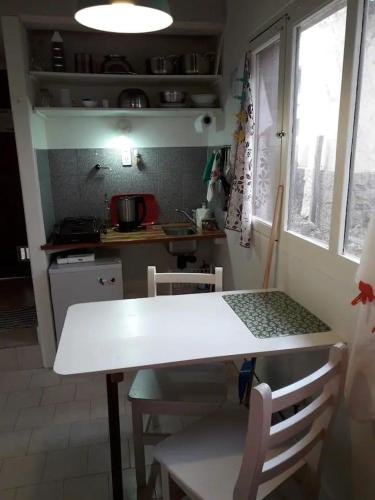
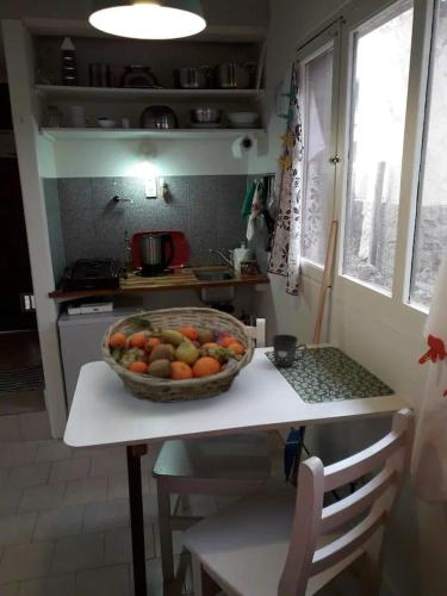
+ mug [271,334,309,368]
+ fruit basket [100,306,256,404]
